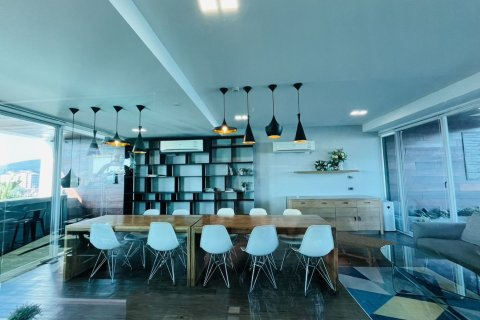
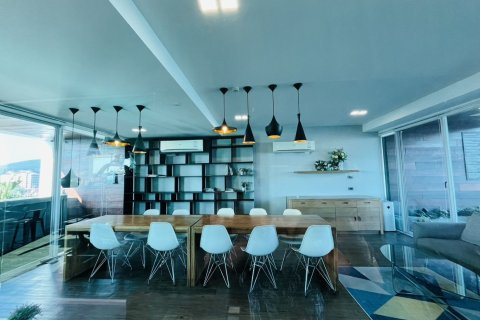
- coffee table [336,231,398,268]
